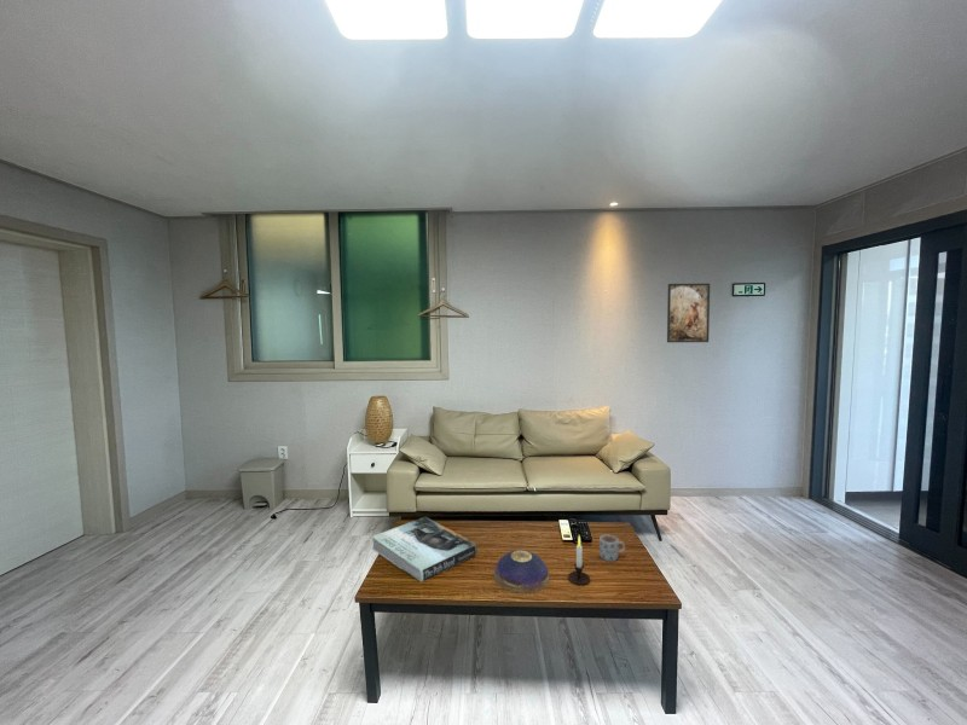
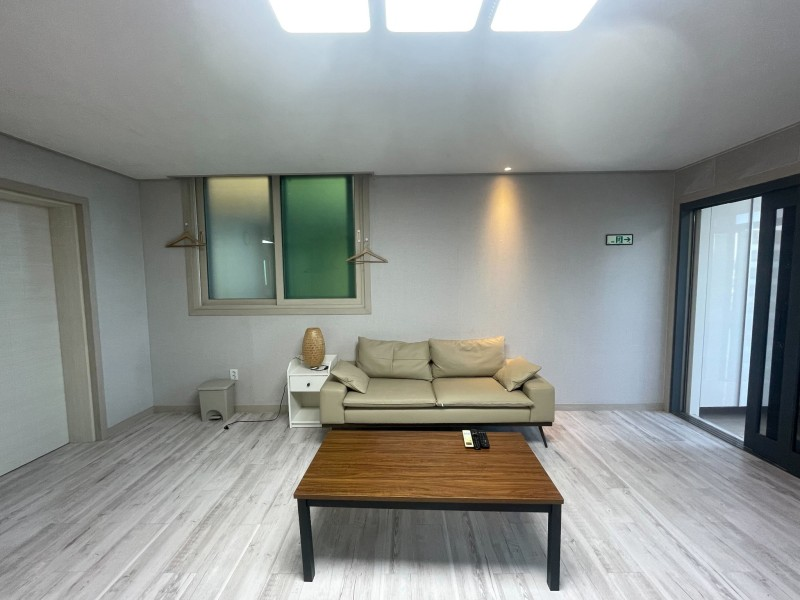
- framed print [666,283,712,343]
- mug [598,533,626,563]
- candle [567,534,591,586]
- book [371,516,479,584]
- decorative bowl [493,549,551,594]
